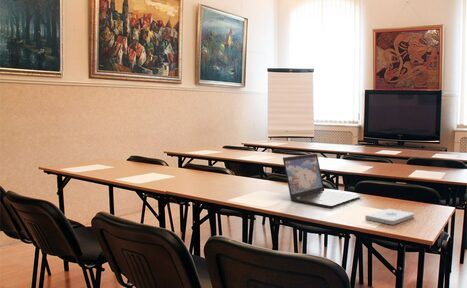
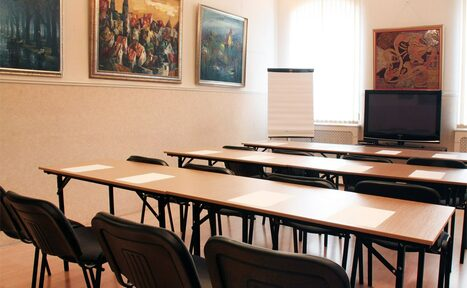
- laptop [282,152,362,208]
- notepad [364,208,415,226]
